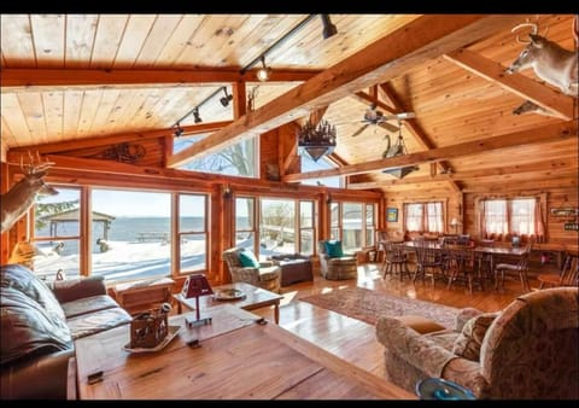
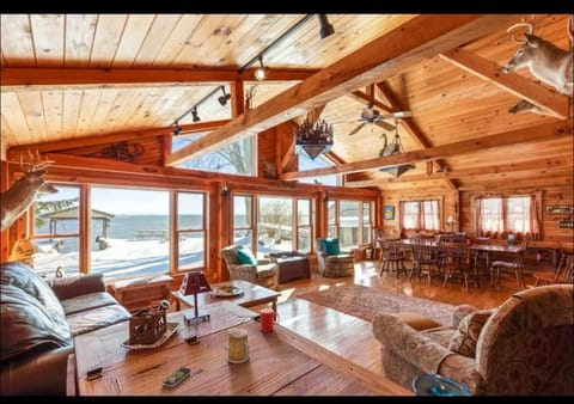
+ remote control [161,366,193,388]
+ mug [226,326,251,365]
+ cup [259,307,281,333]
